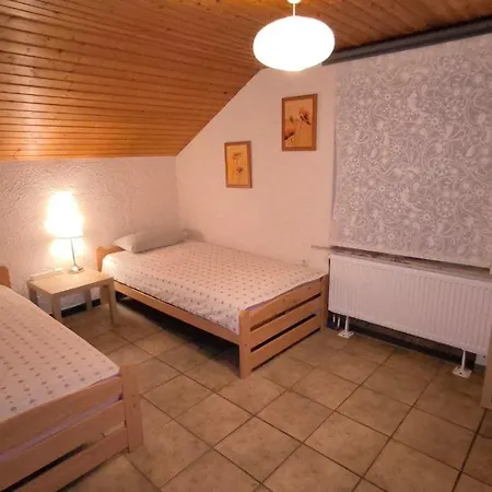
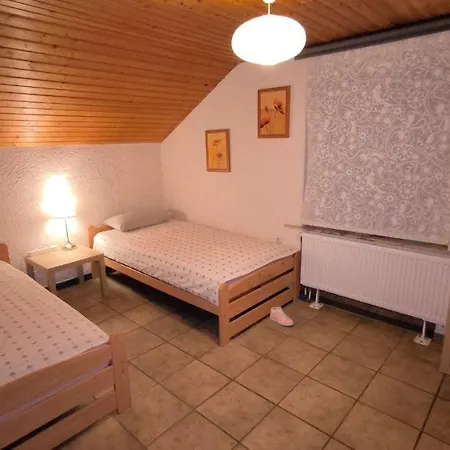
+ sneaker [269,306,294,327]
